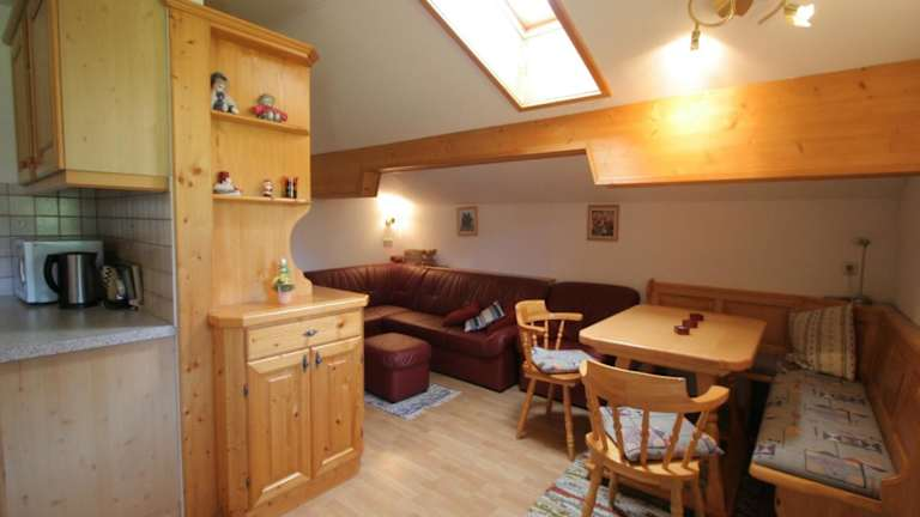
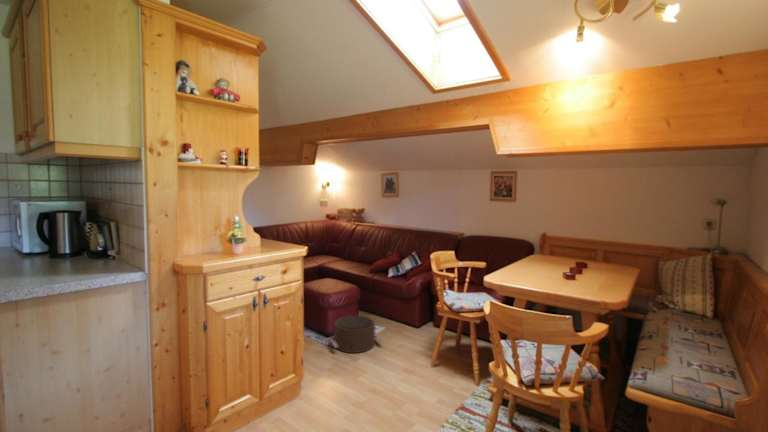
+ pouf [328,315,384,354]
